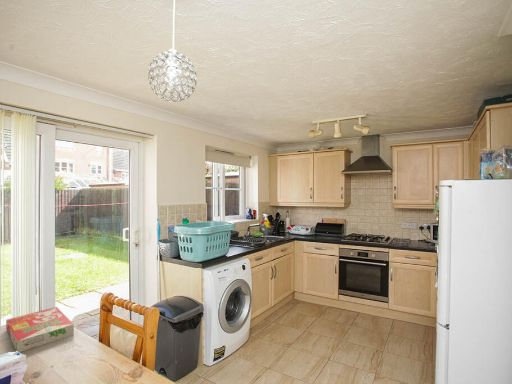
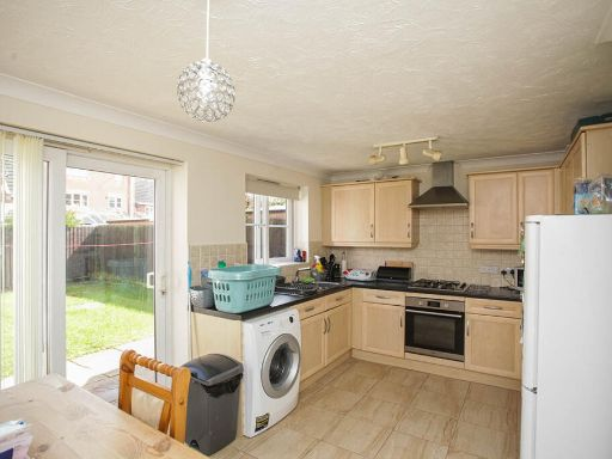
- cereal box [5,306,75,353]
